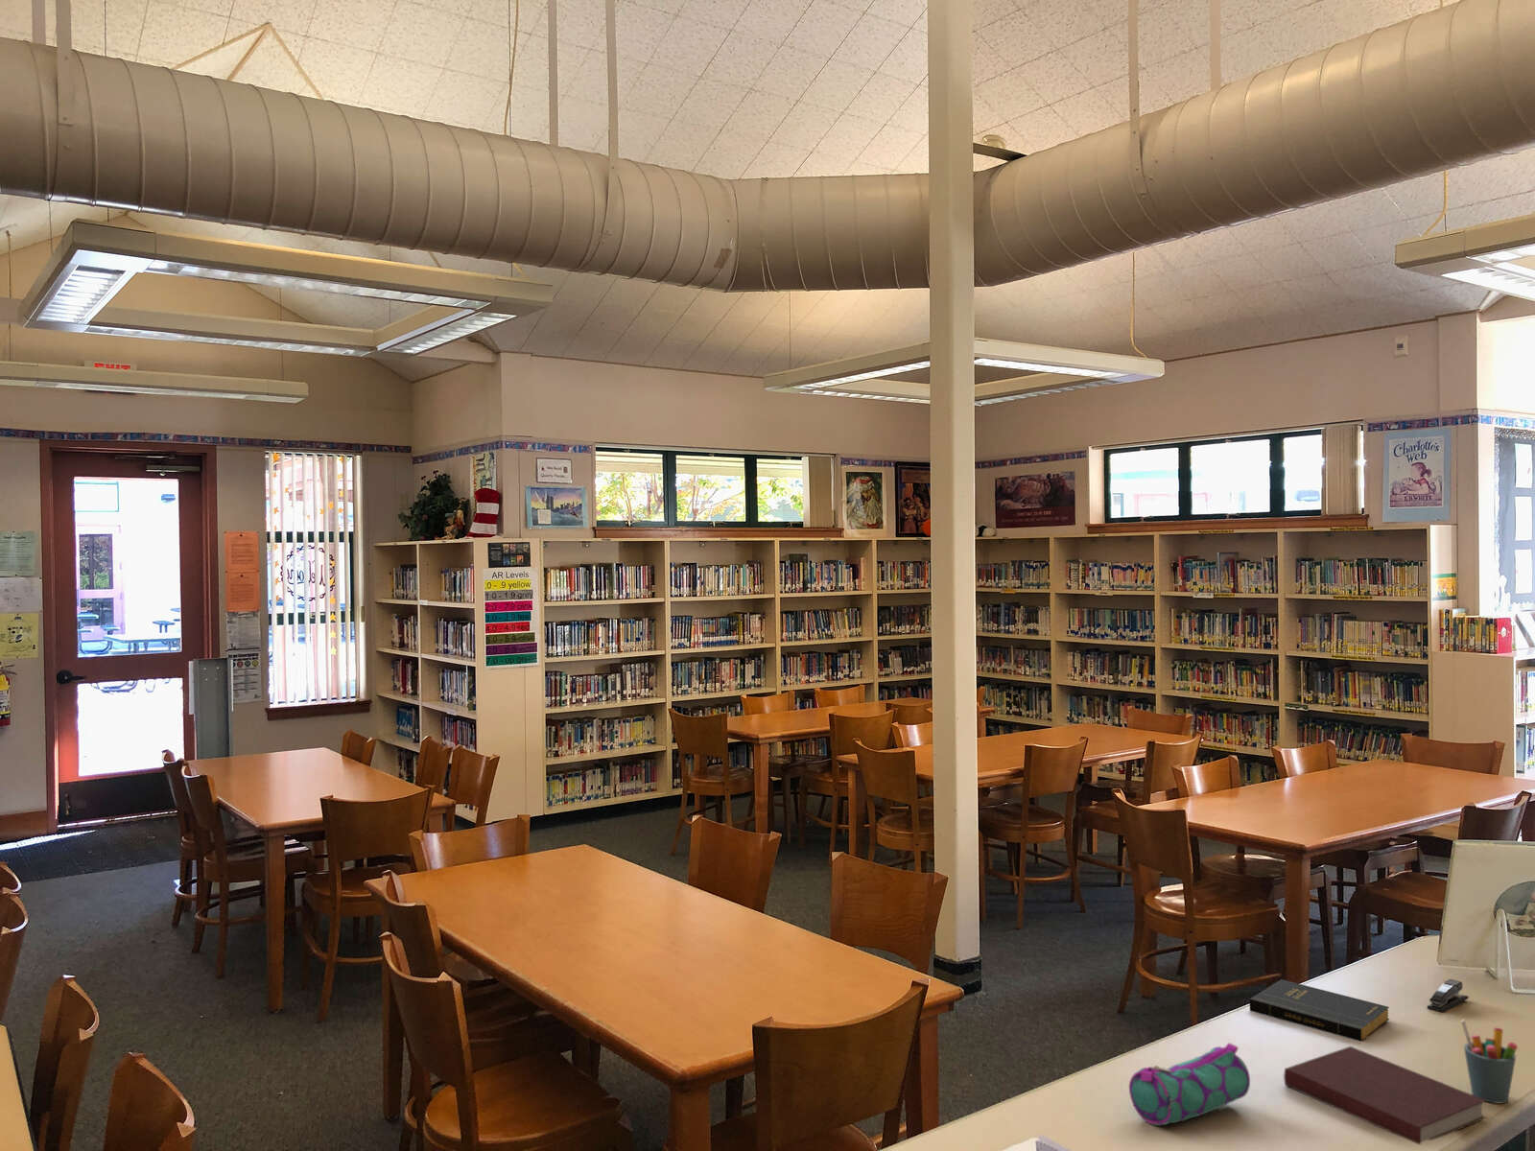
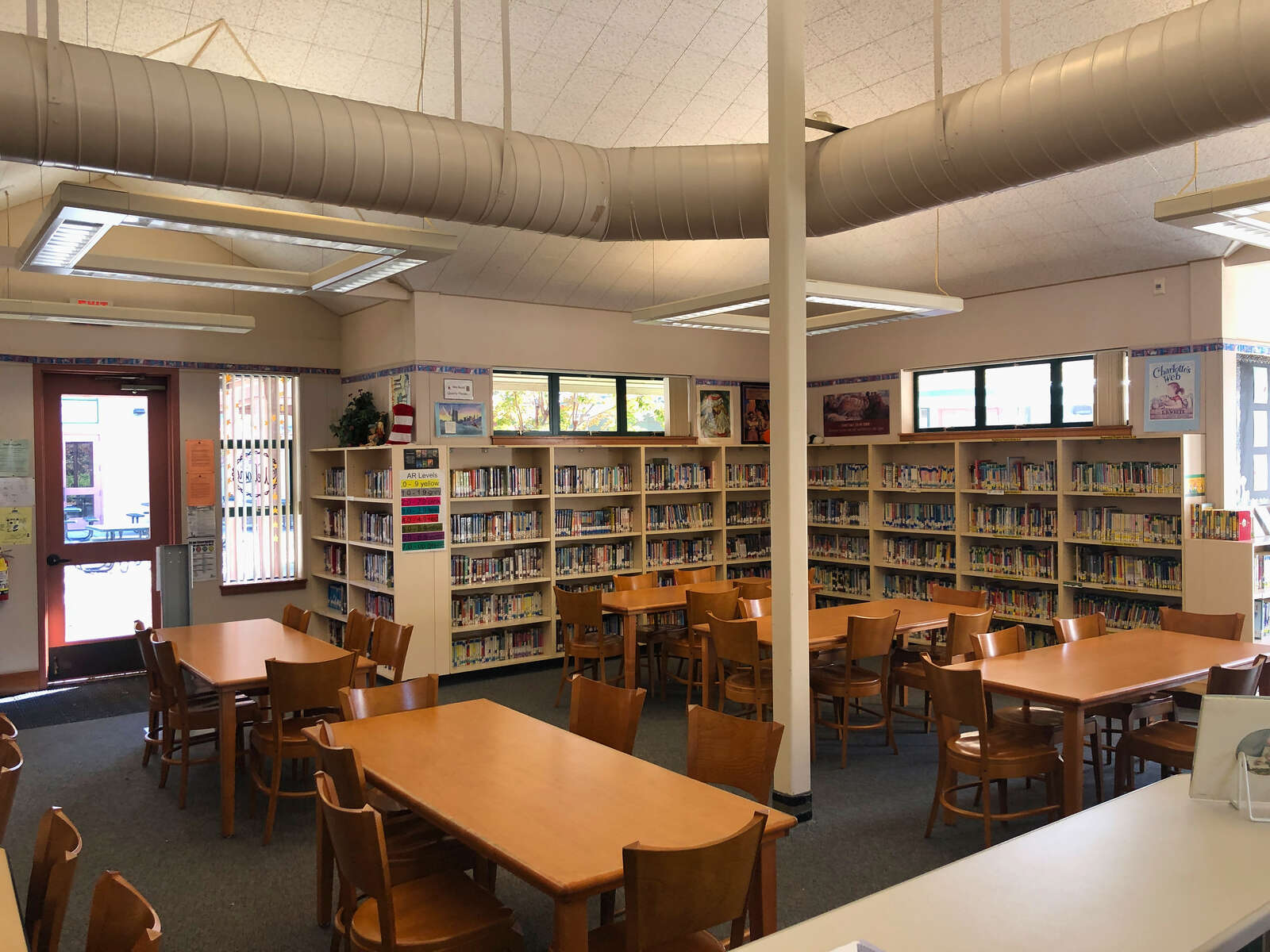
- pencil case [1128,1042,1251,1127]
- notebook [1282,1046,1487,1145]
- pen holder [1460,1019,1519,1104]
- book [1249,978,1390,1042]
- stapler [1426,978,1470,1014]
